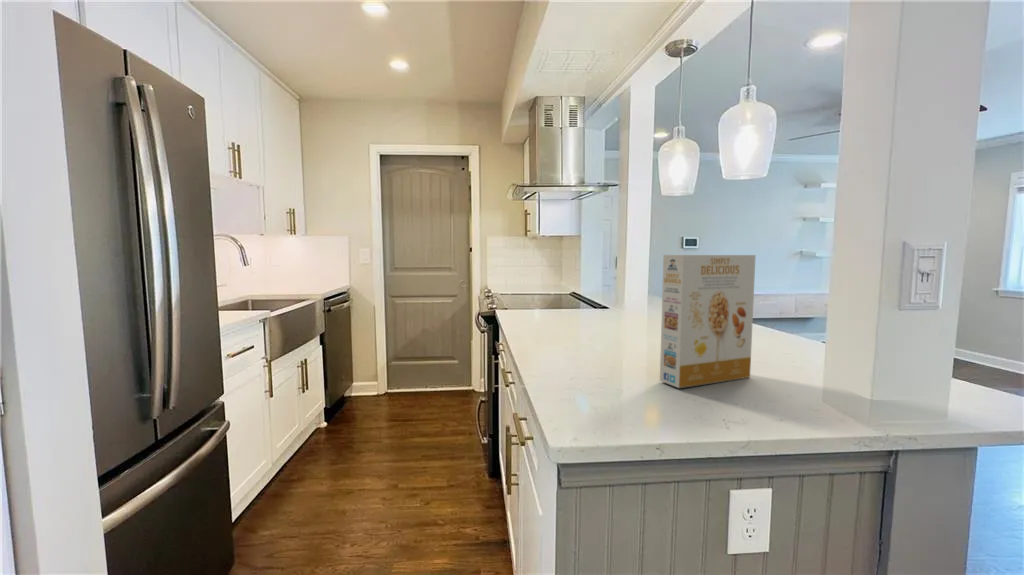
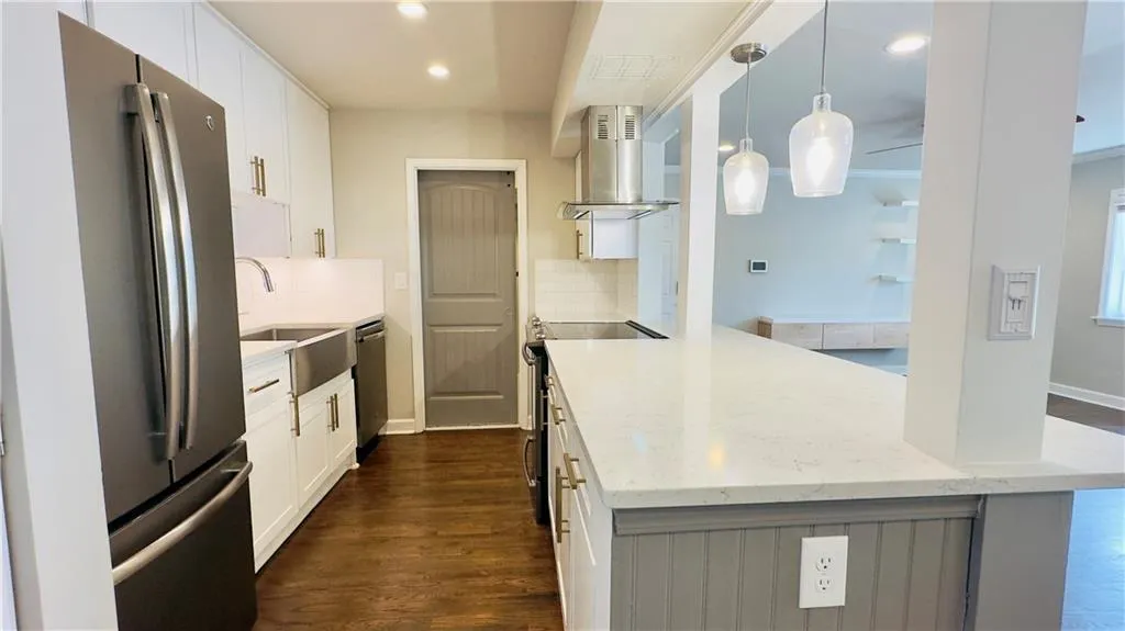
- cereal box [659,254,757,389]
